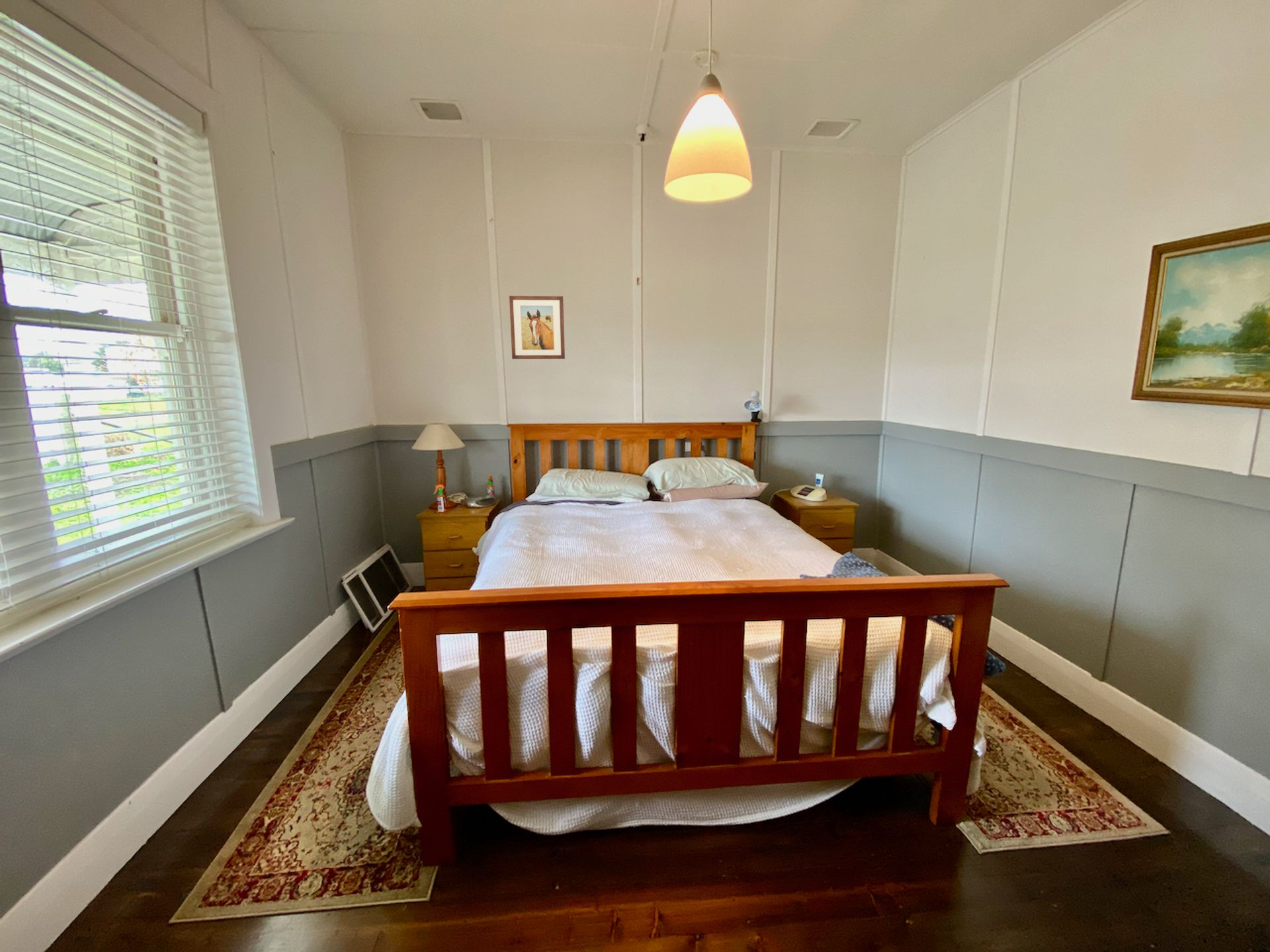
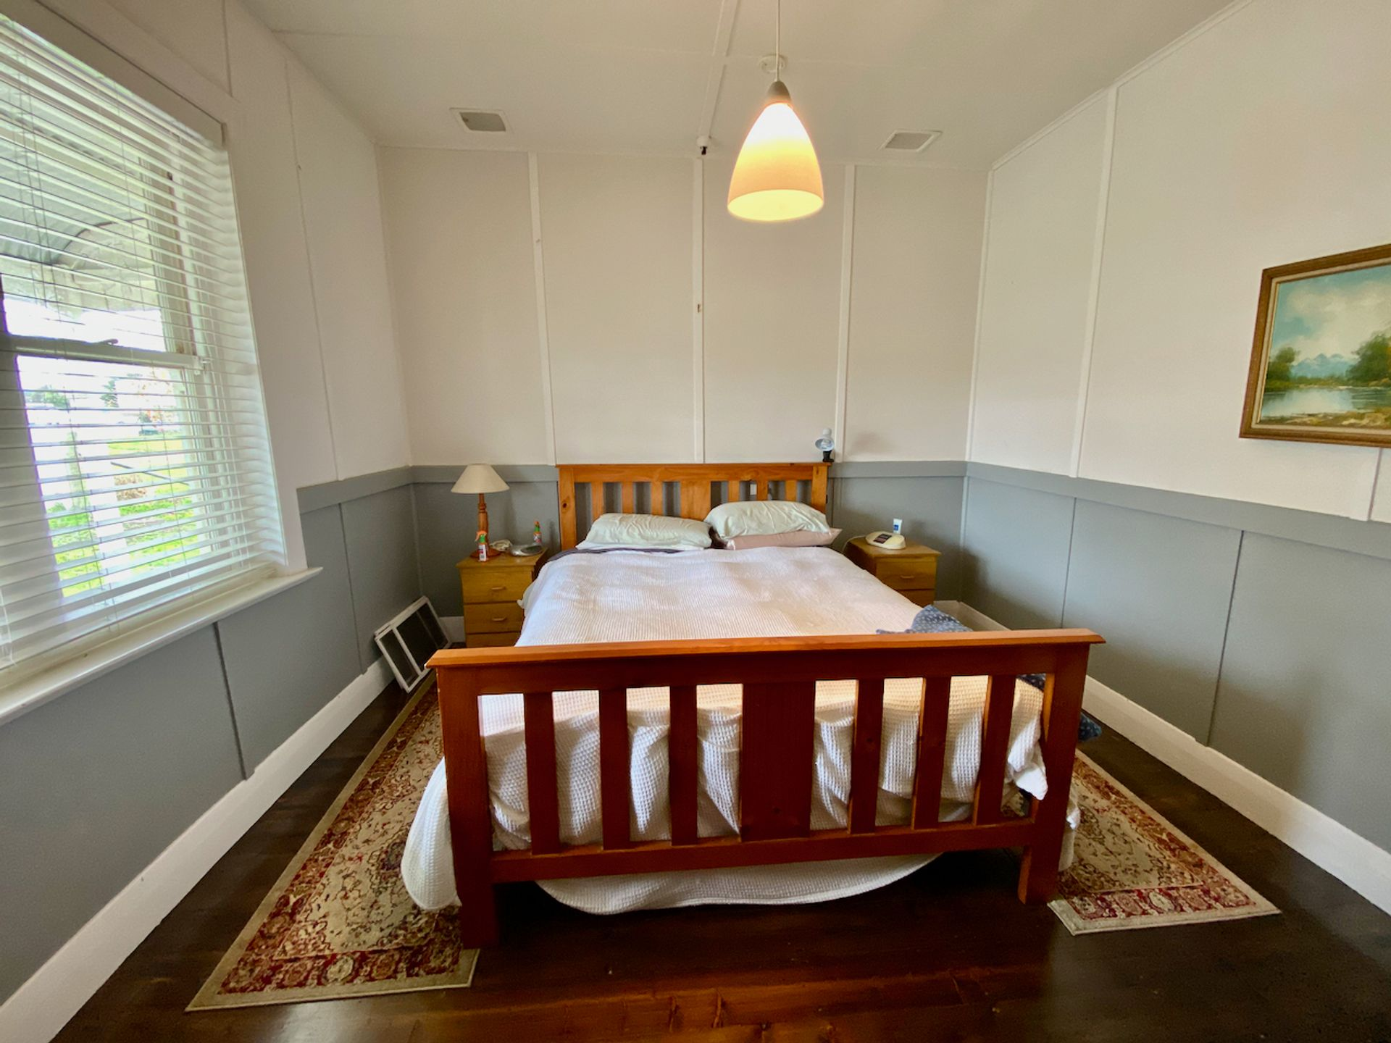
- wall art [509,296,566,360]
